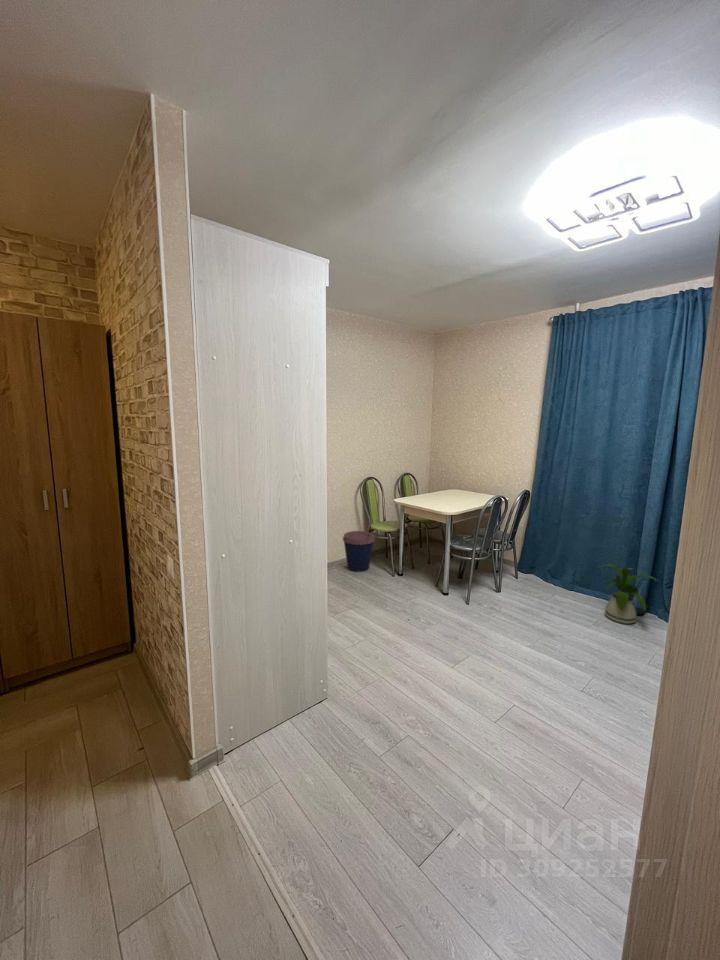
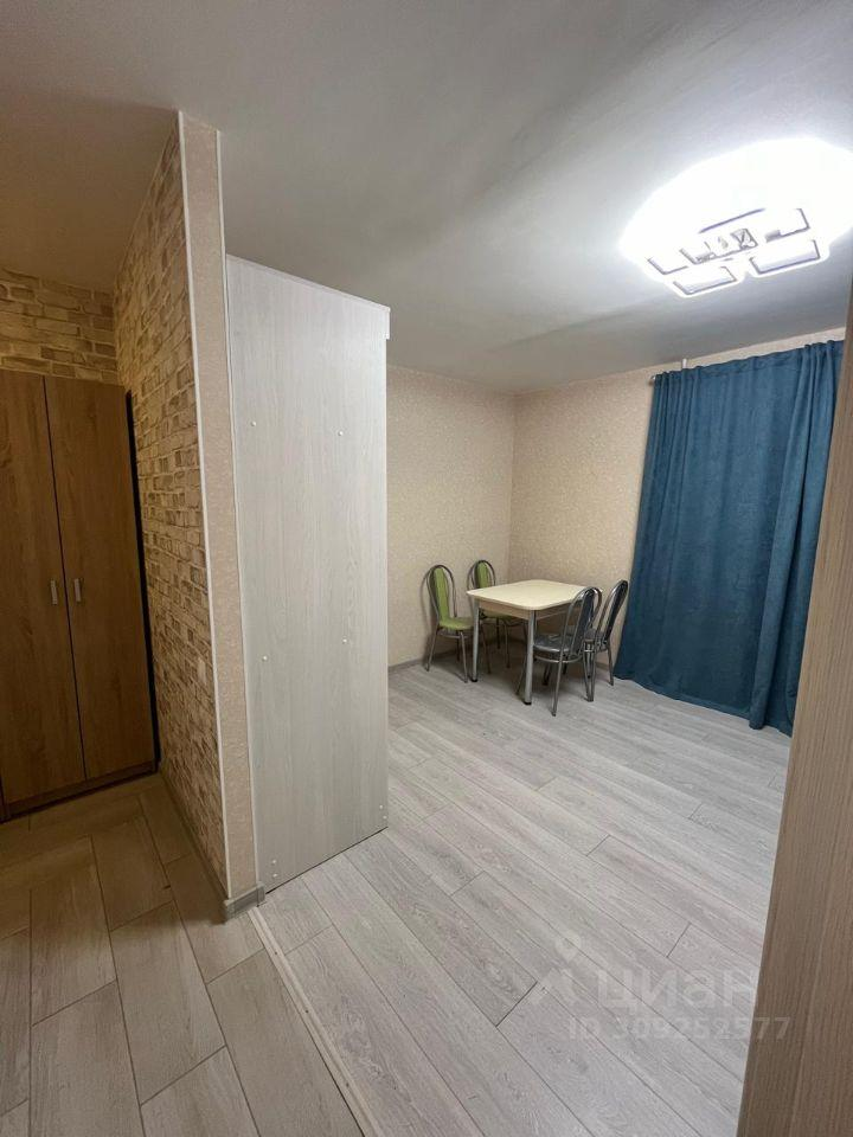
- coffee cup [342,530,376,573]
- house plant [596,563,661,625]
